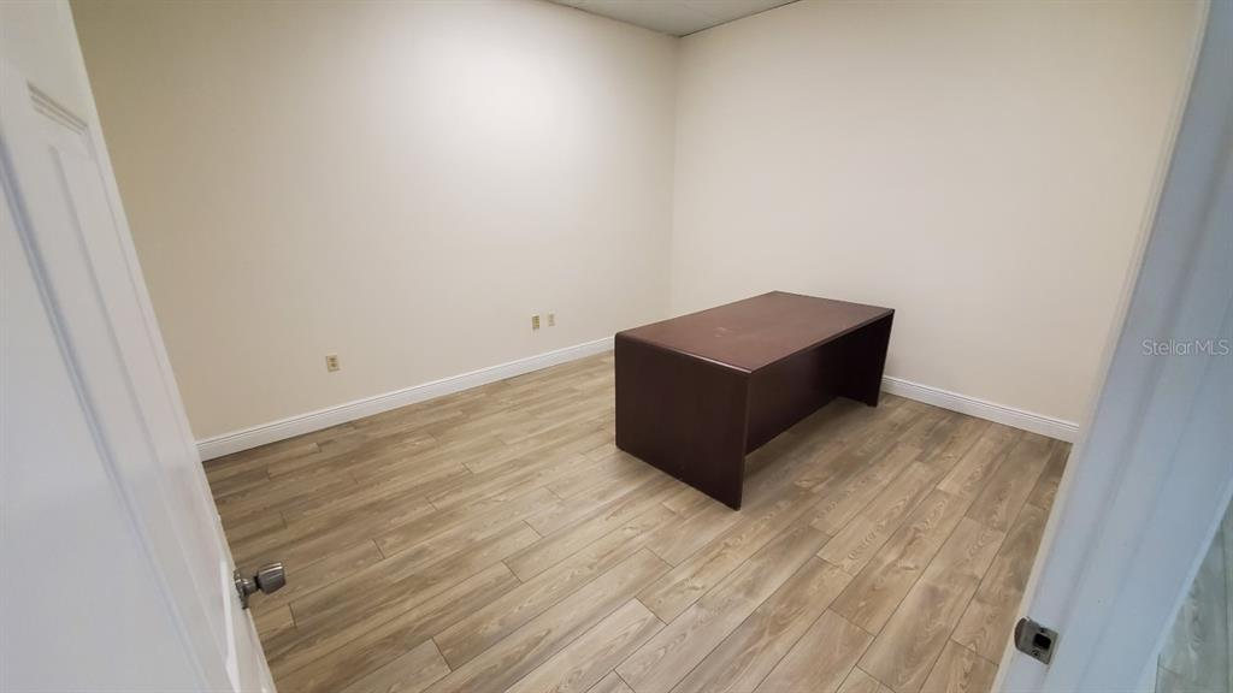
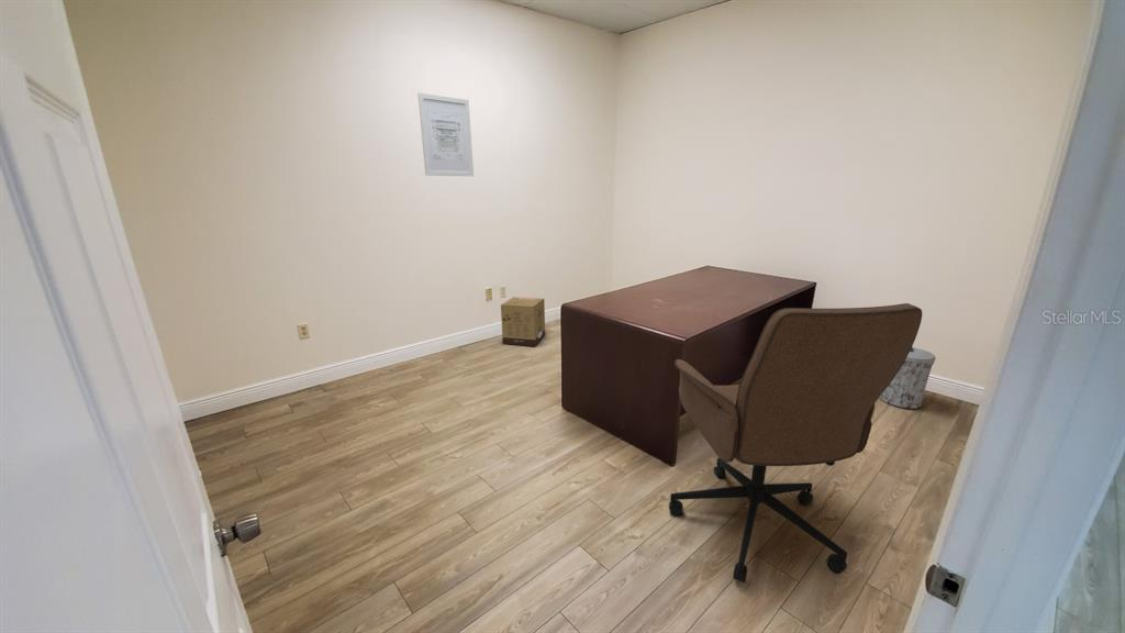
+ office chair [668,302,923,584]
+ wall art [416,92,475,177]
+ trash can [879,346,936,410]
+ cardboard box [500,296,546,347]
